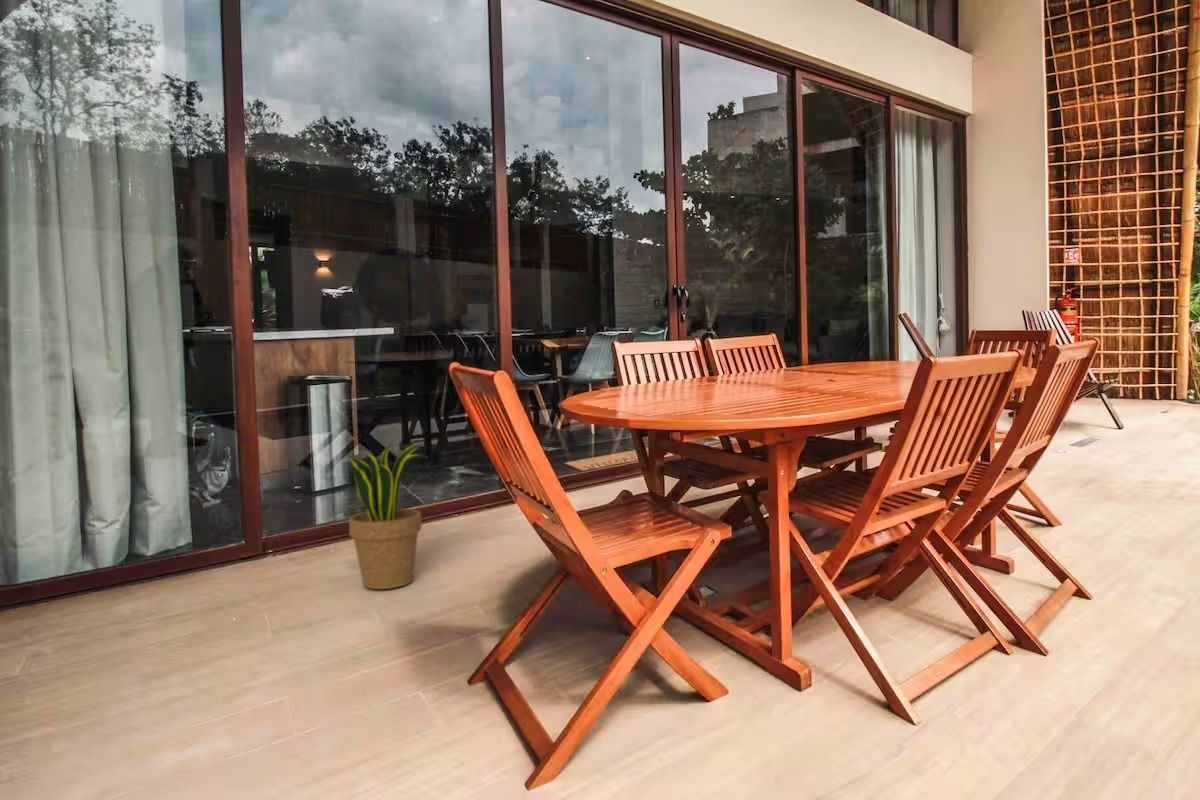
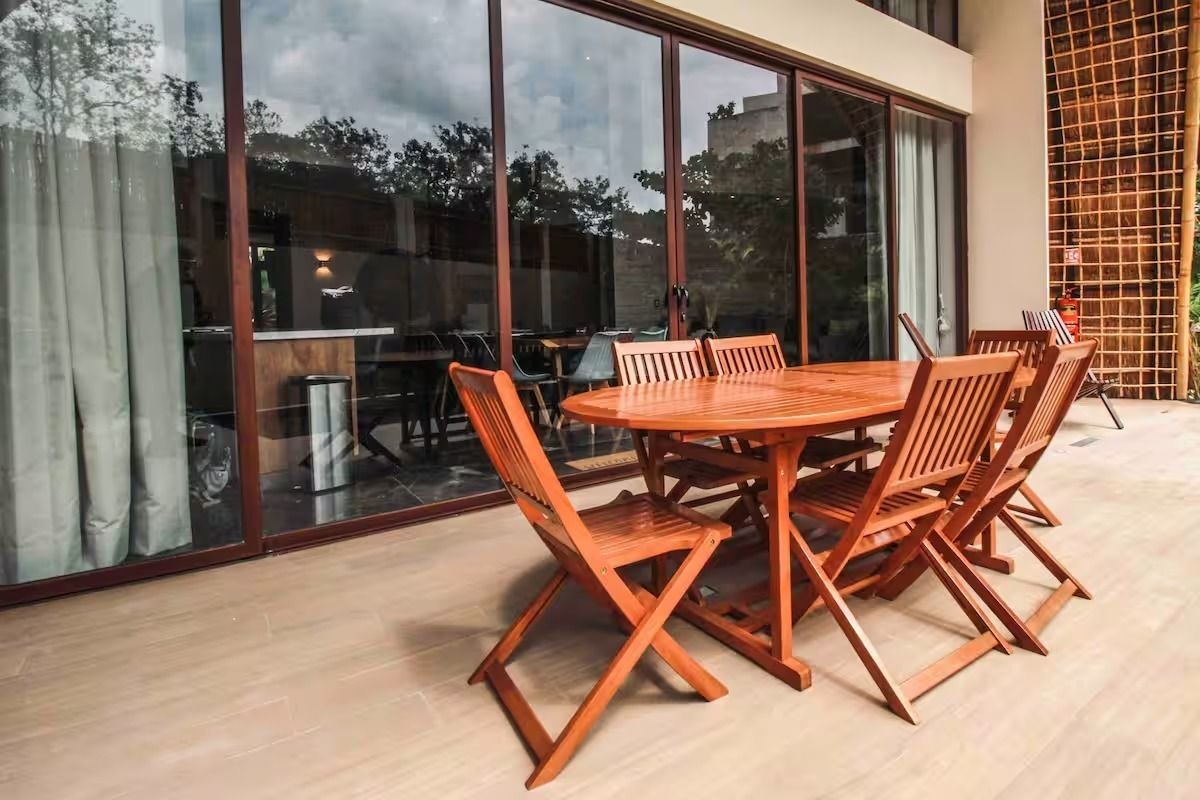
- potted plant [342,441,427,590]
